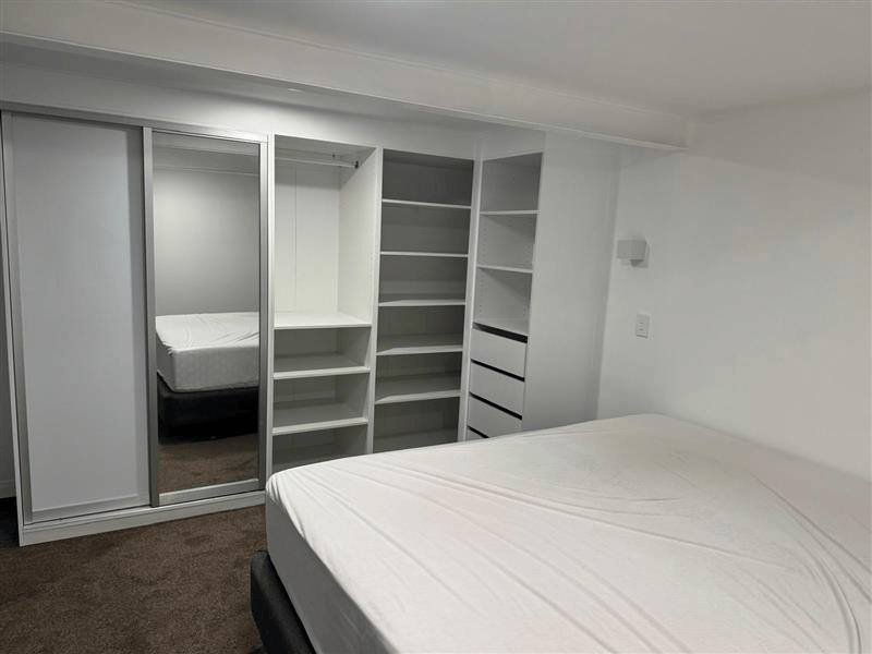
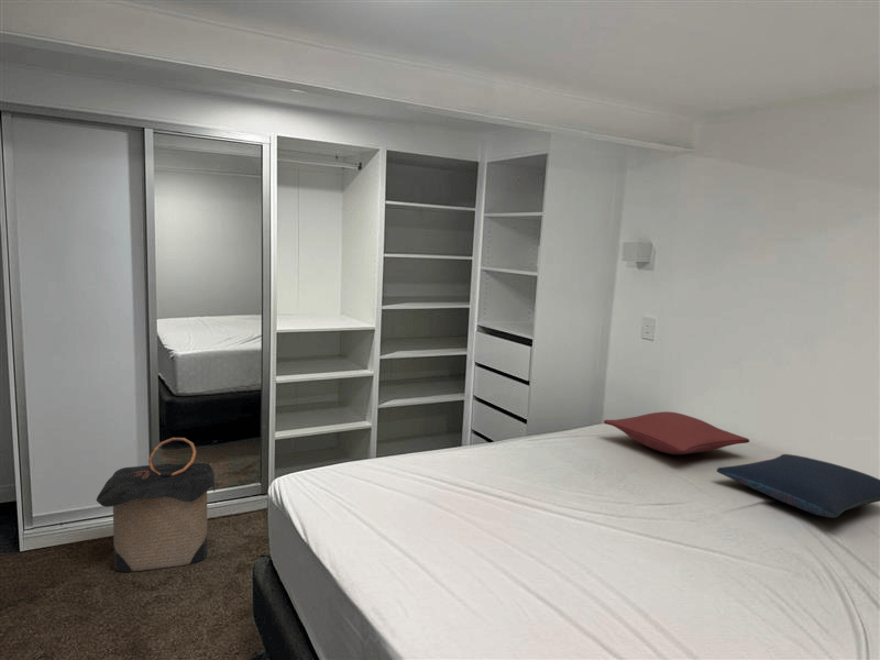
+ pillow [603,410,750,455]
+ pillow [715,453,880,518]
+ laundry hamper [96,437,217,573]
